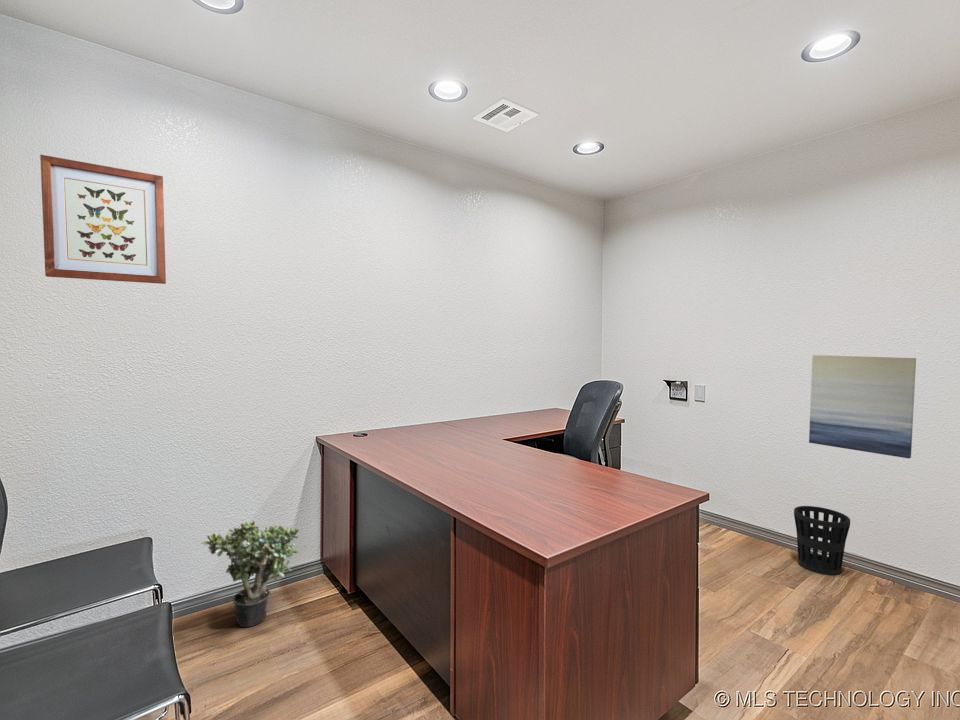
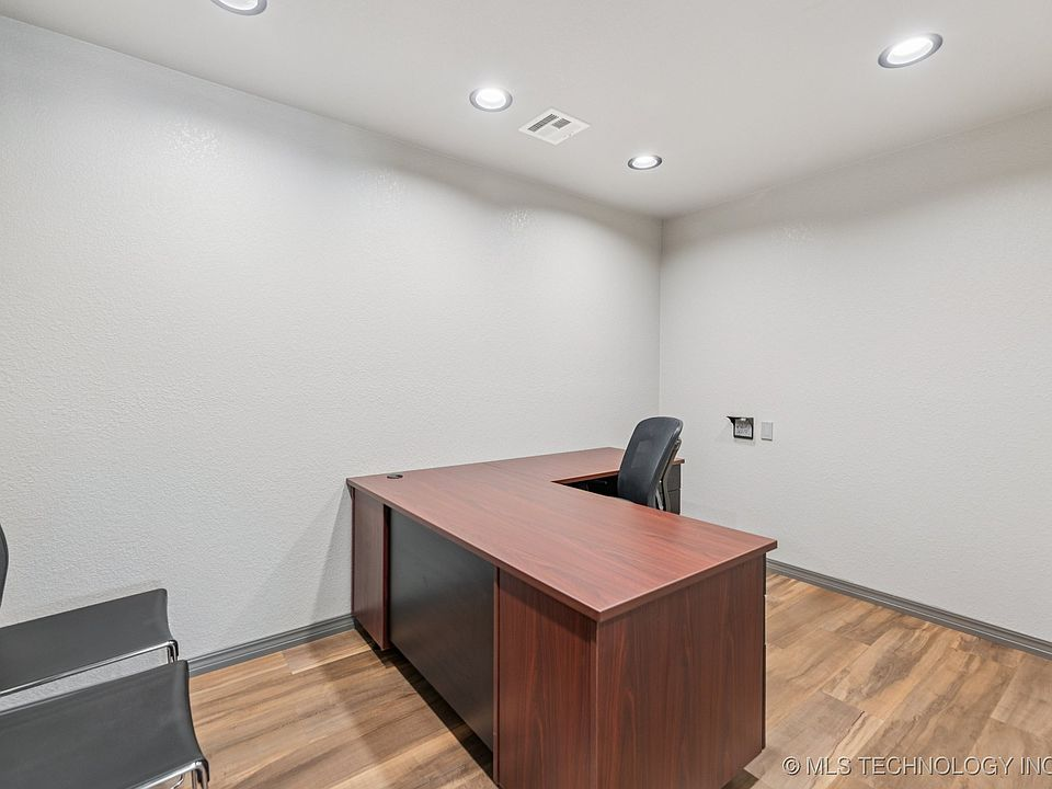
- wall art [808,354,917,459]
- wastebasket [793,505,851,576]
- wall art [39,154,167,285]
- potted plant [201,520,300,628]
